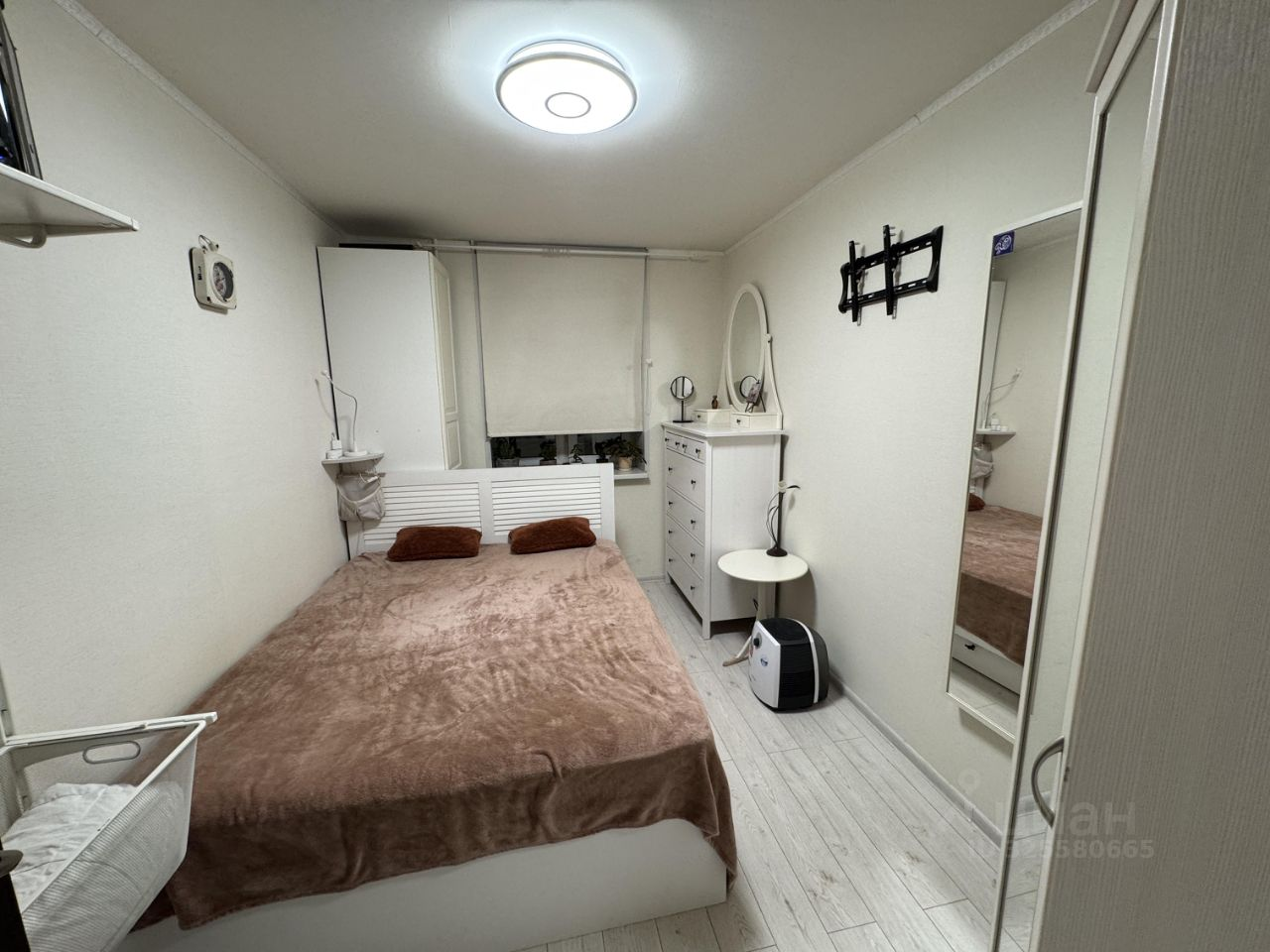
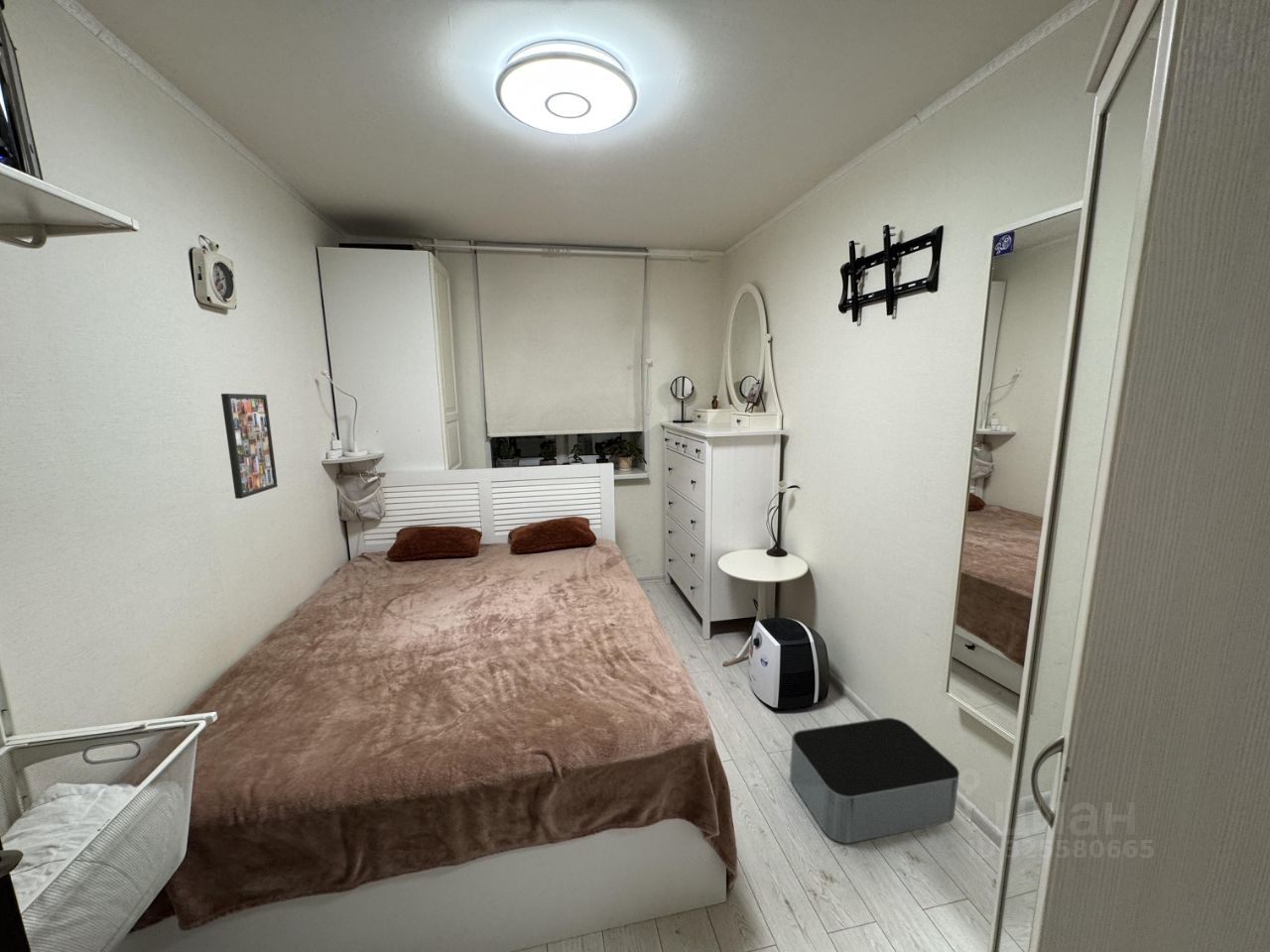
+ storage bin [789,717,960,844]
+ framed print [220,393,279,500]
